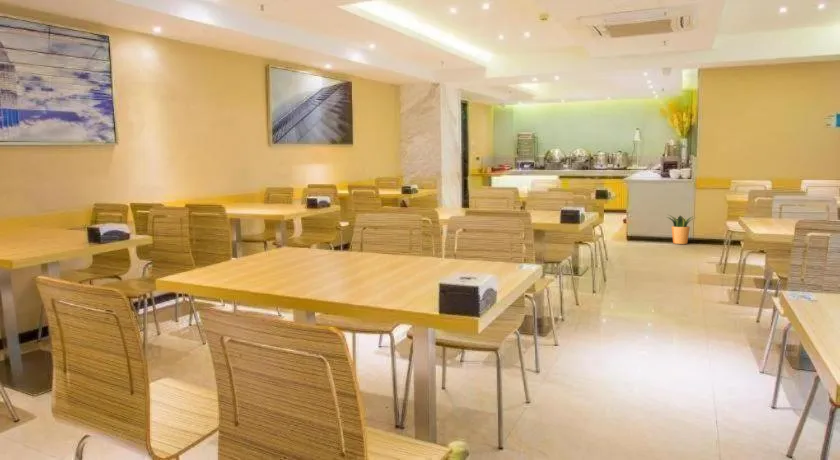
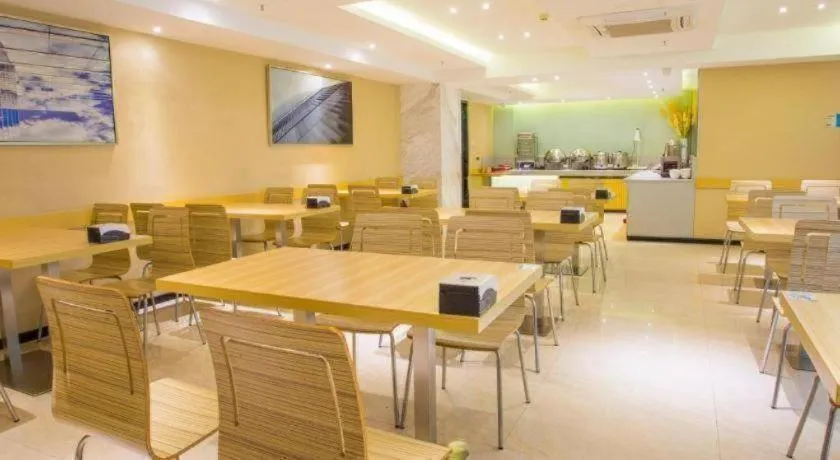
- potted plant [666,213,698,245]
